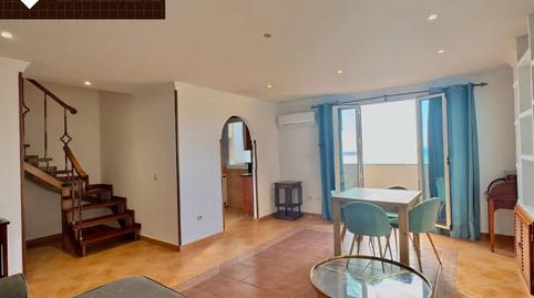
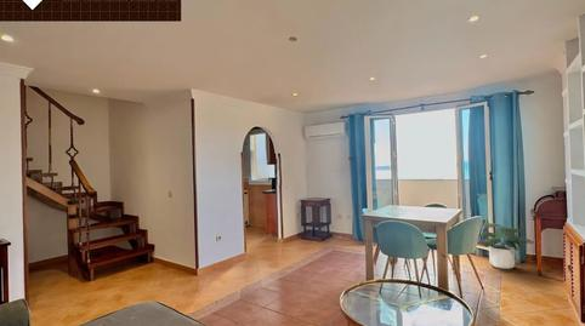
+ potted plant [479,222,538,270]
